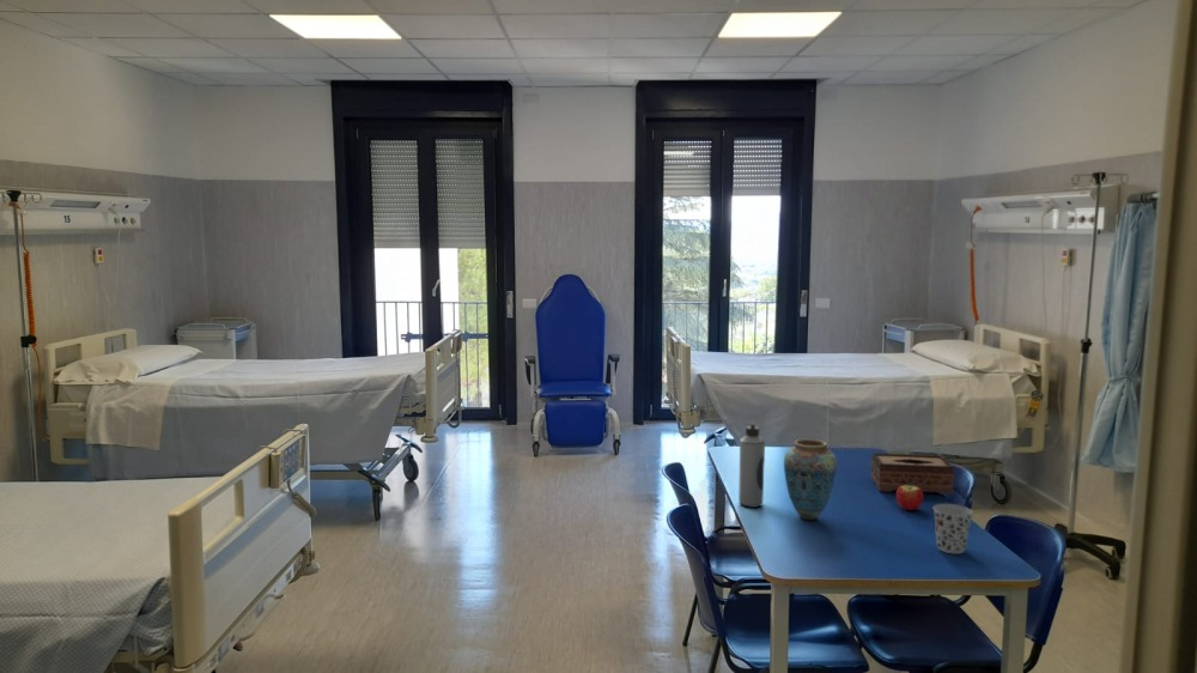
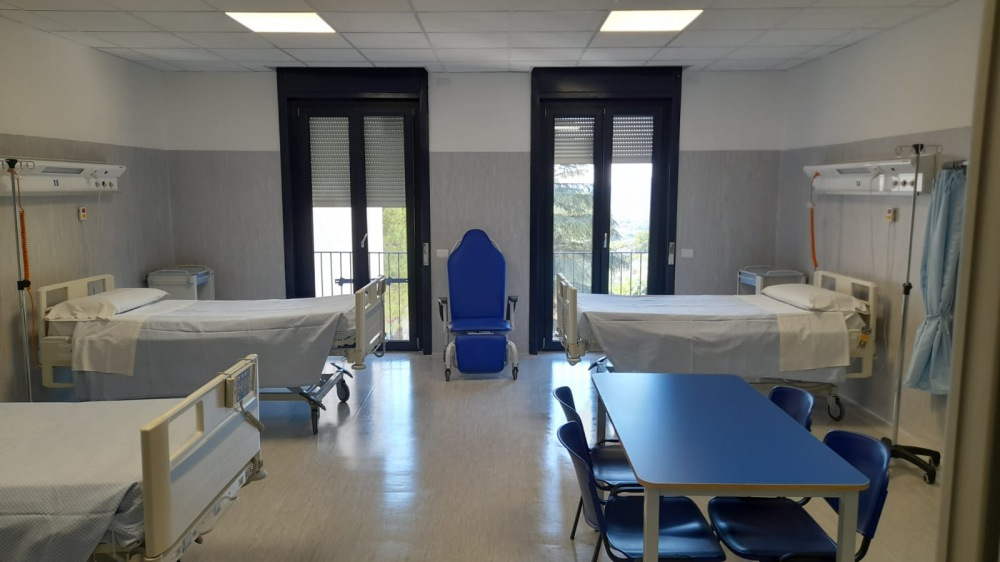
- tissue box [870,451,955,496]
- water bottle [737,423,766,509]
- cup [932,503,974,554]
- apple [895,481,924,511]
- vase [783,438,838,521]
